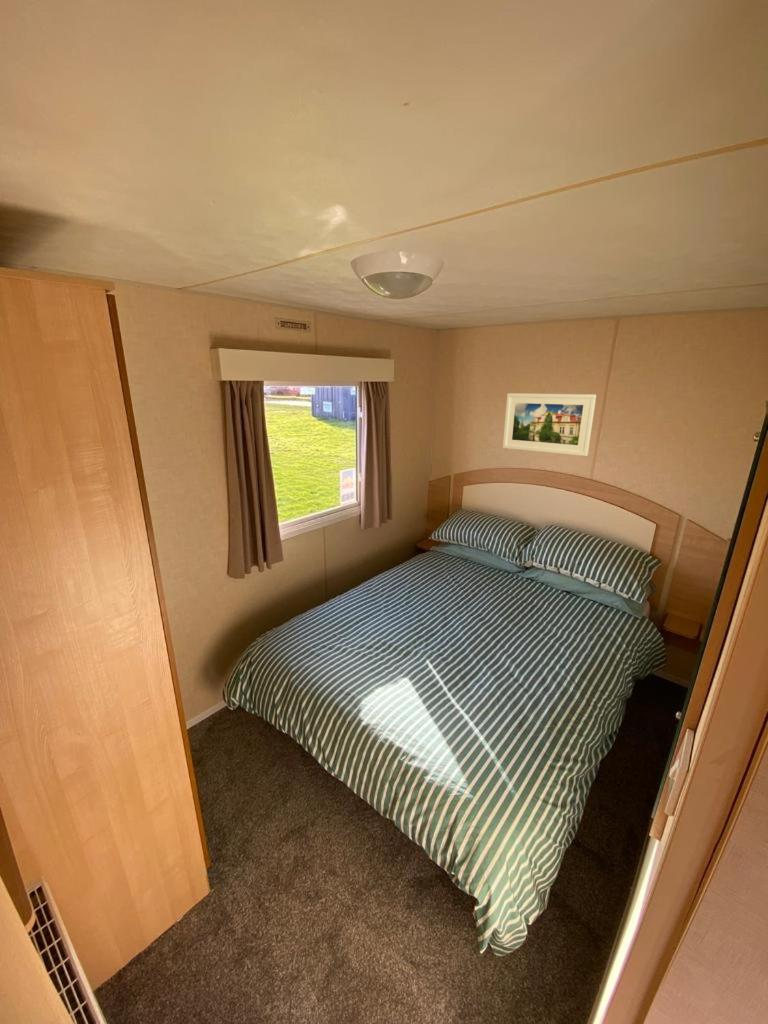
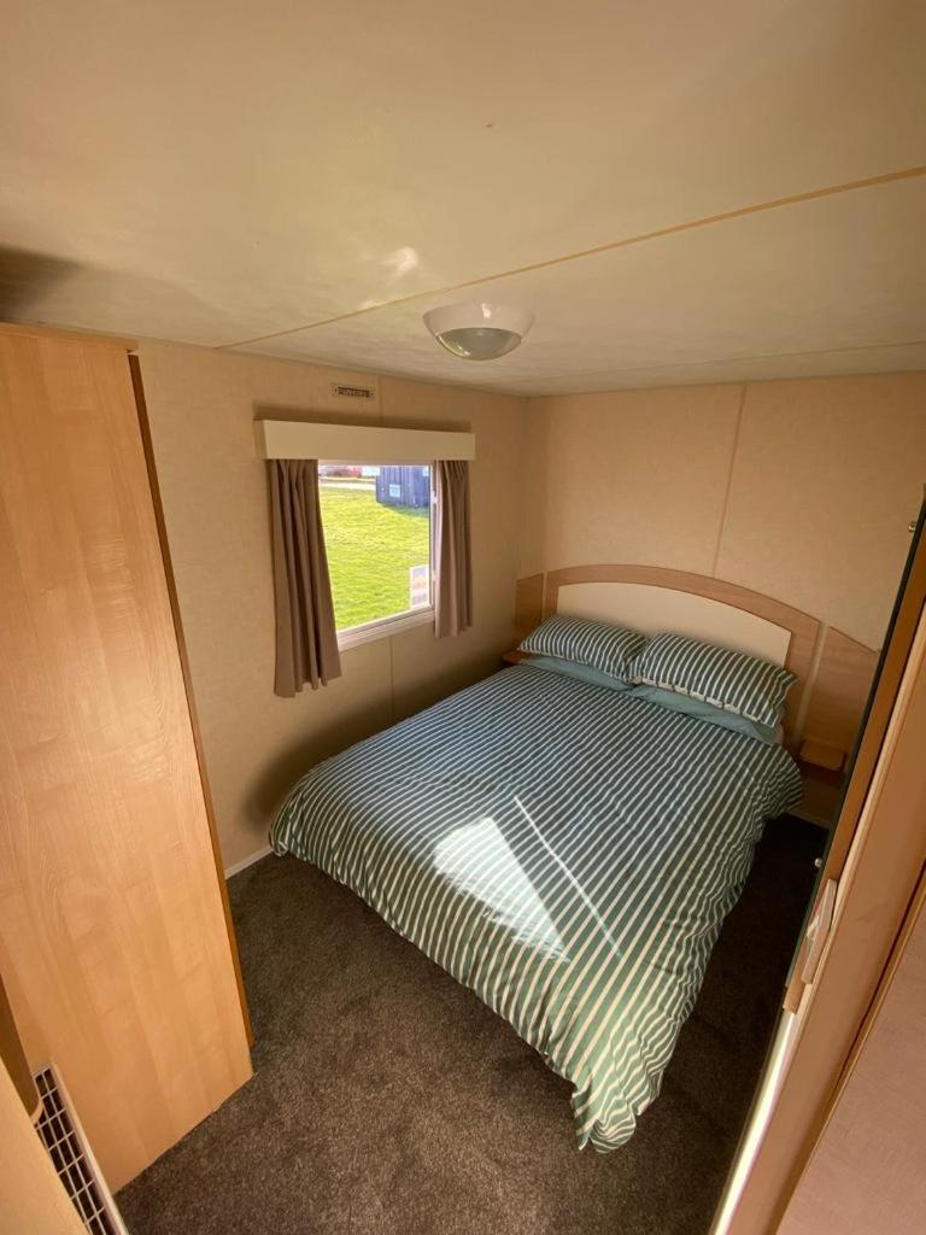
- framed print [502,392,597,457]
